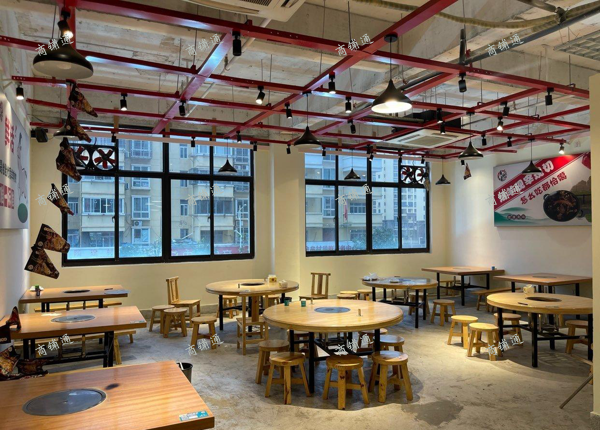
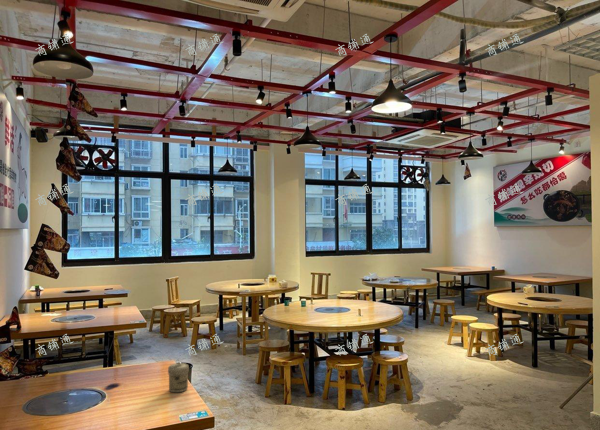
+ jar [167,362,190,393]
